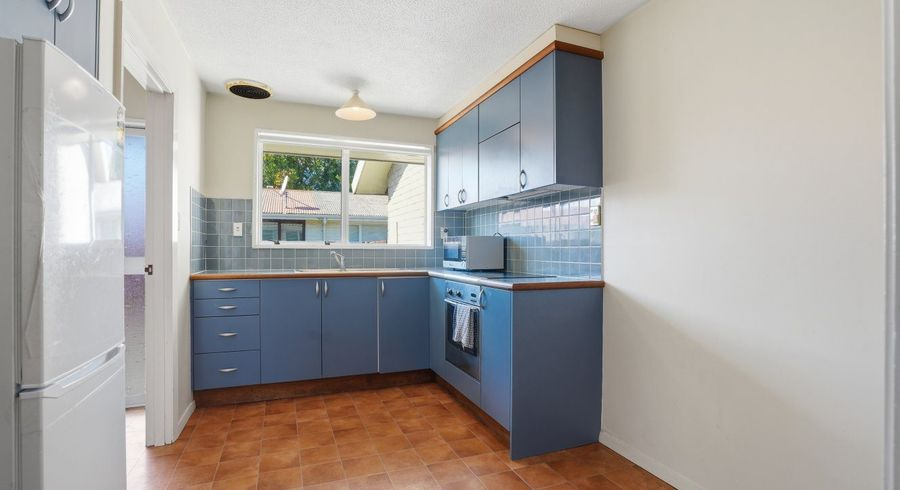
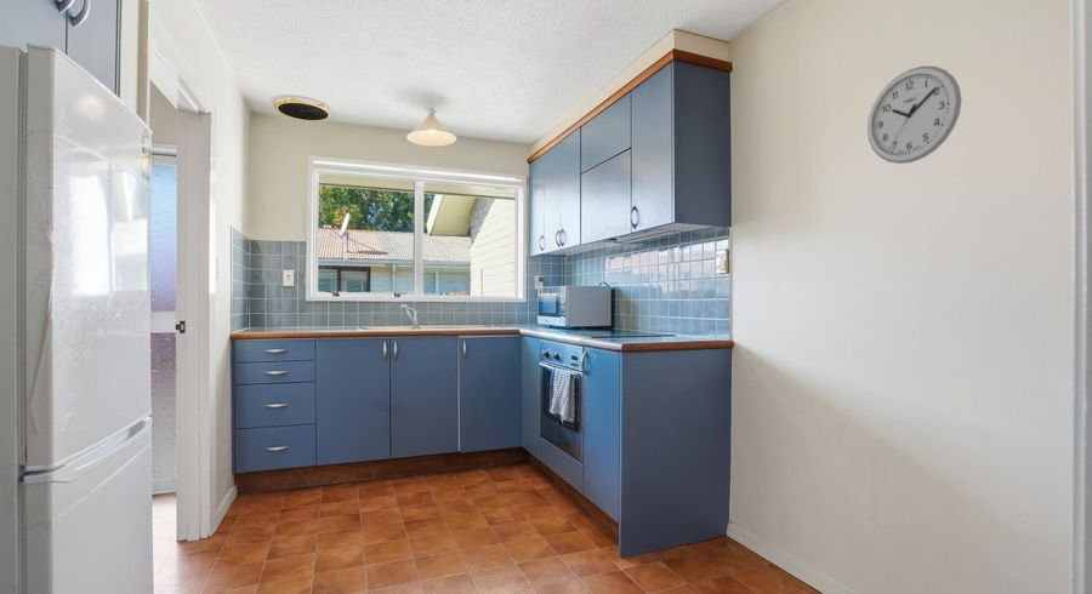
+ wall clock [866,65,962,165]
